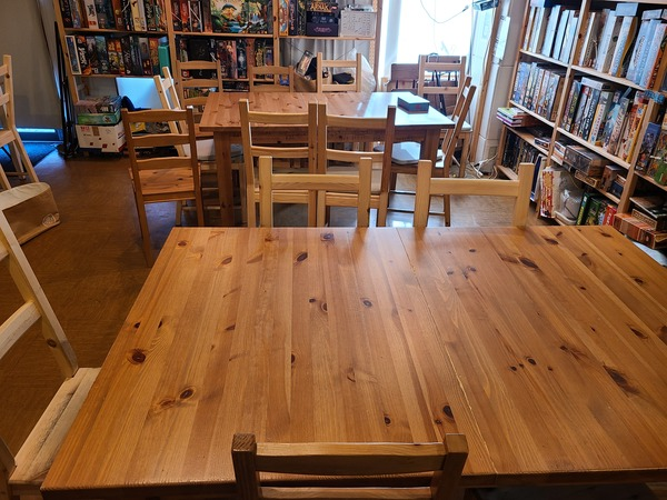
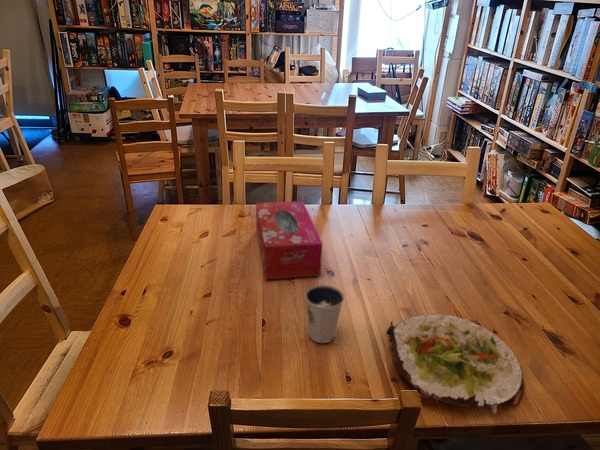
+ dixie cup [304,284,345,344]
+ salad plate [386,313,525,415]
+ tissue box [255,201,323,280]
